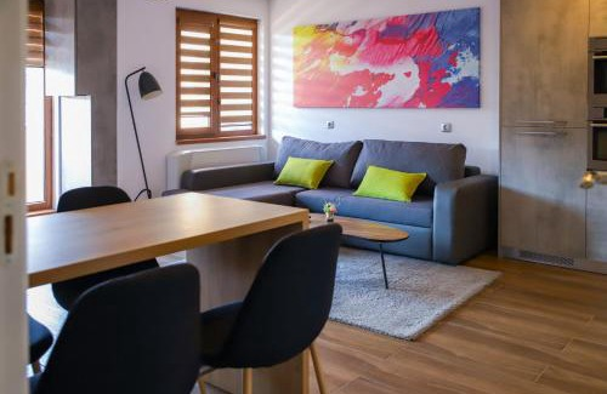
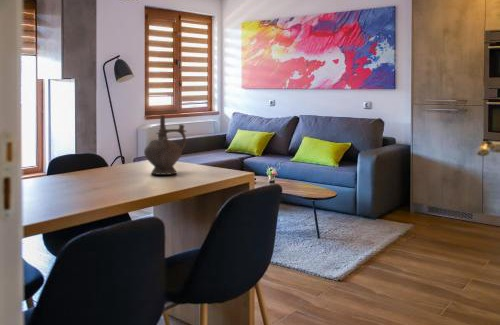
+ ceremonial vessel [143,114,187,176]
